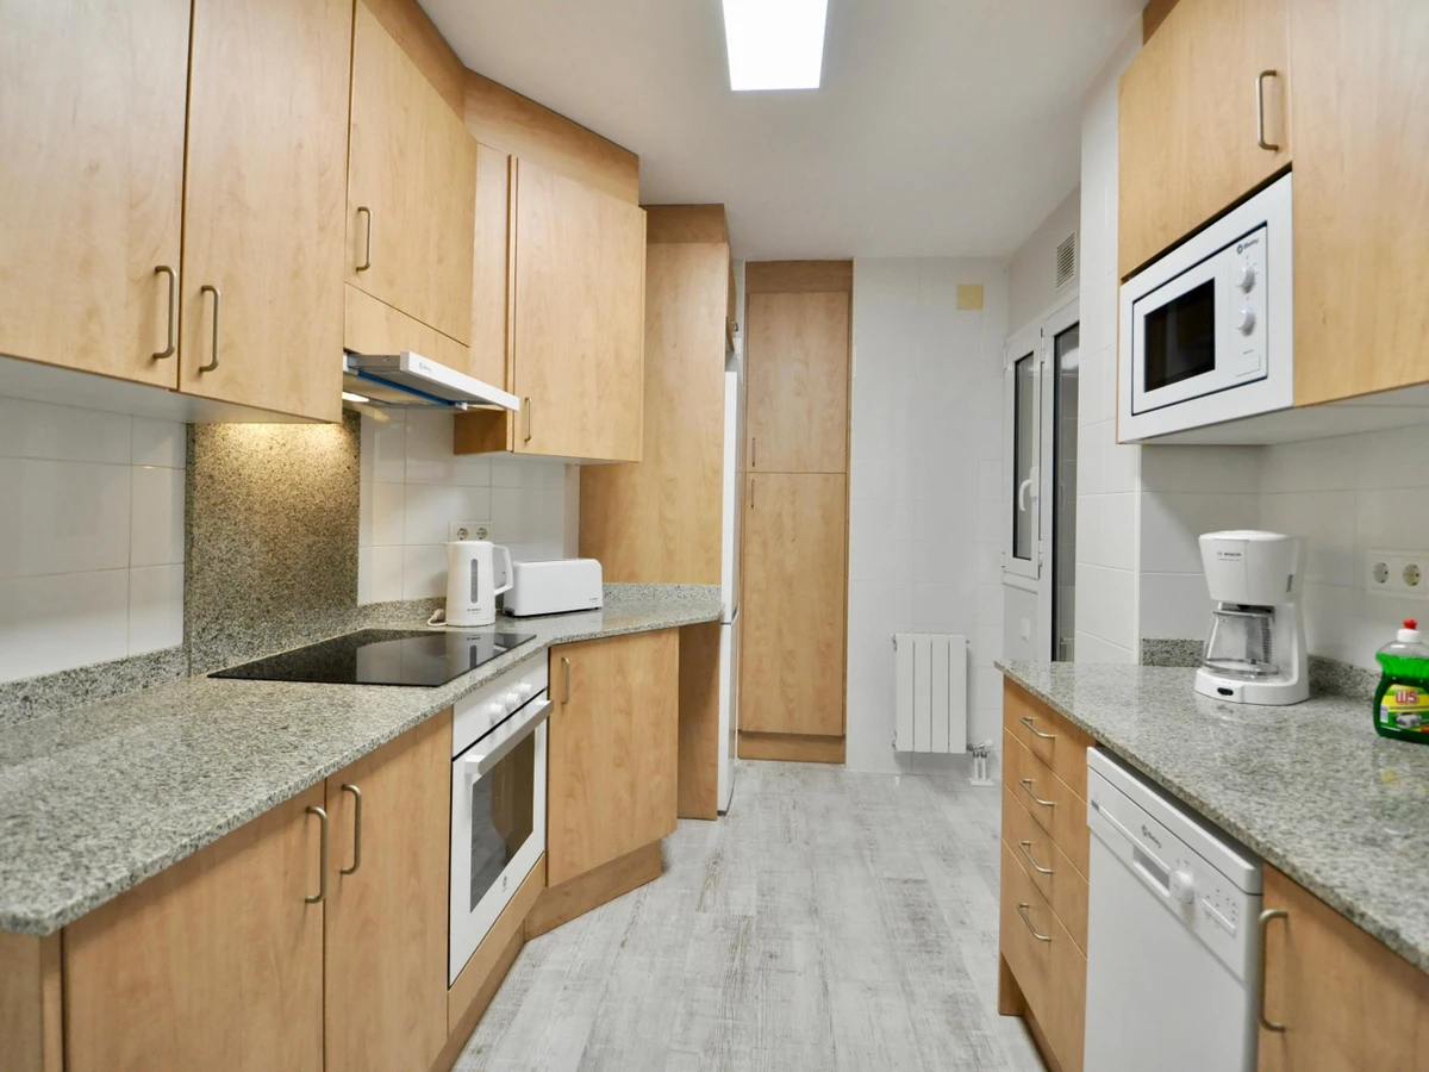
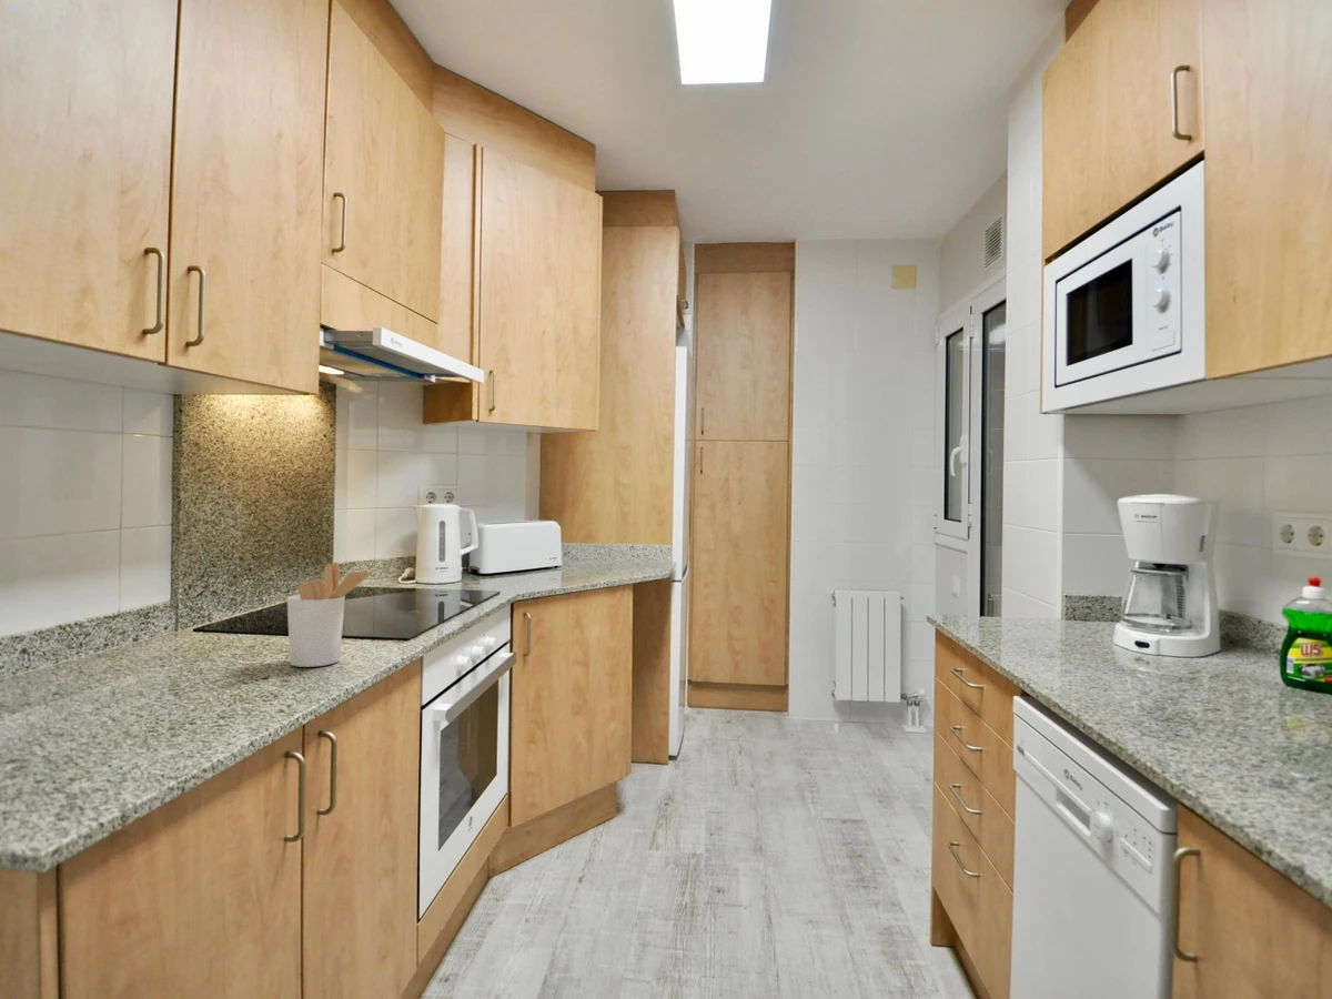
+ utensil holder [286,562,376,668]
